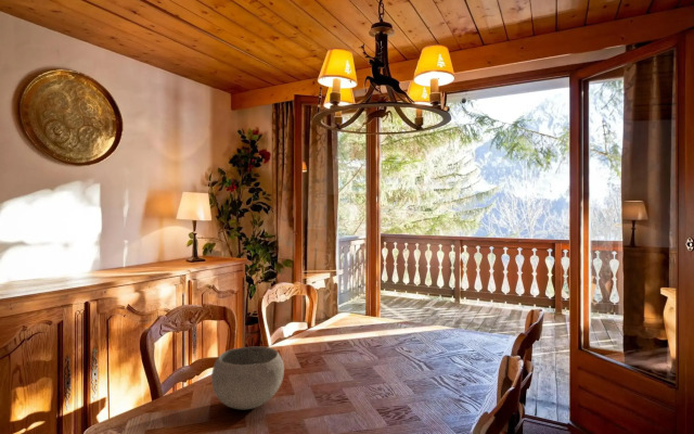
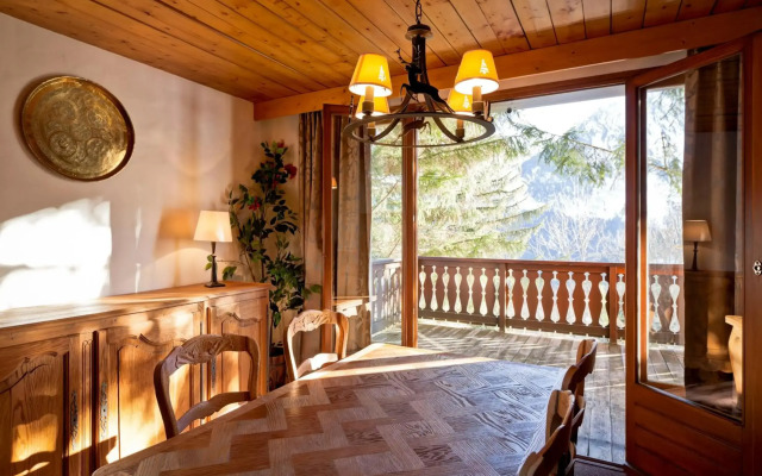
- bowl [210,345,285,410]
